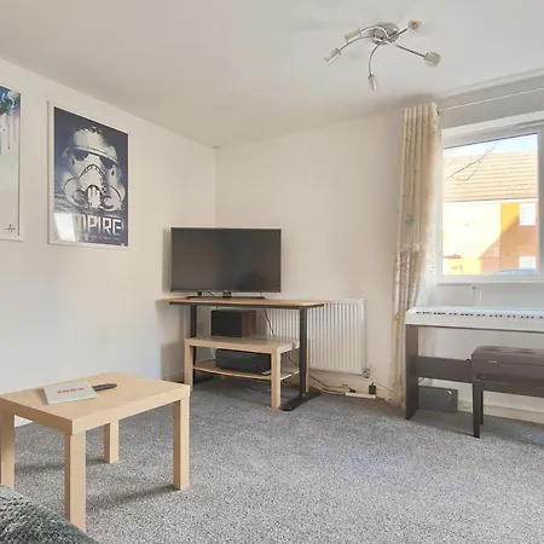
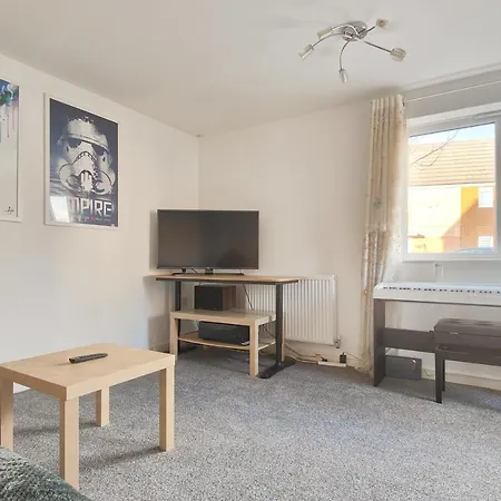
- magazine [42,380,99,406]
